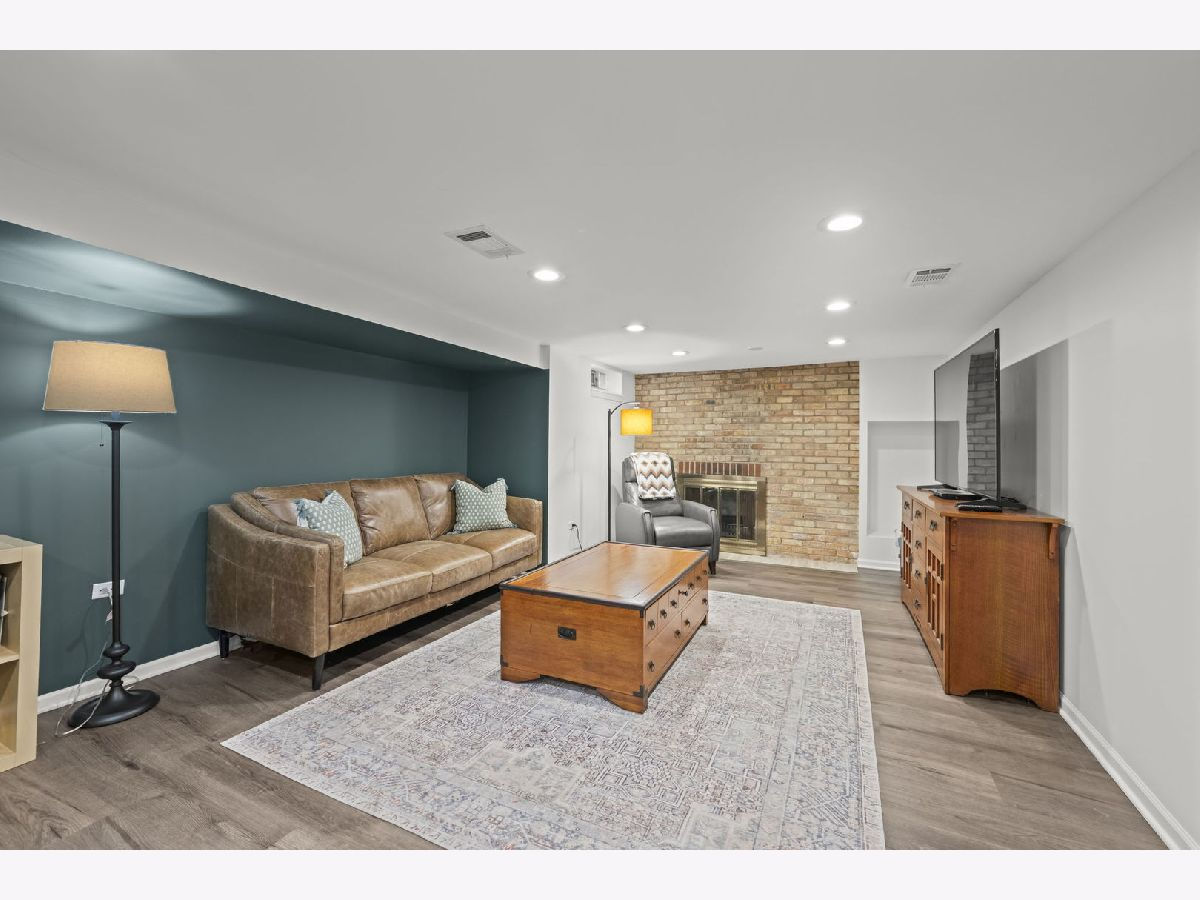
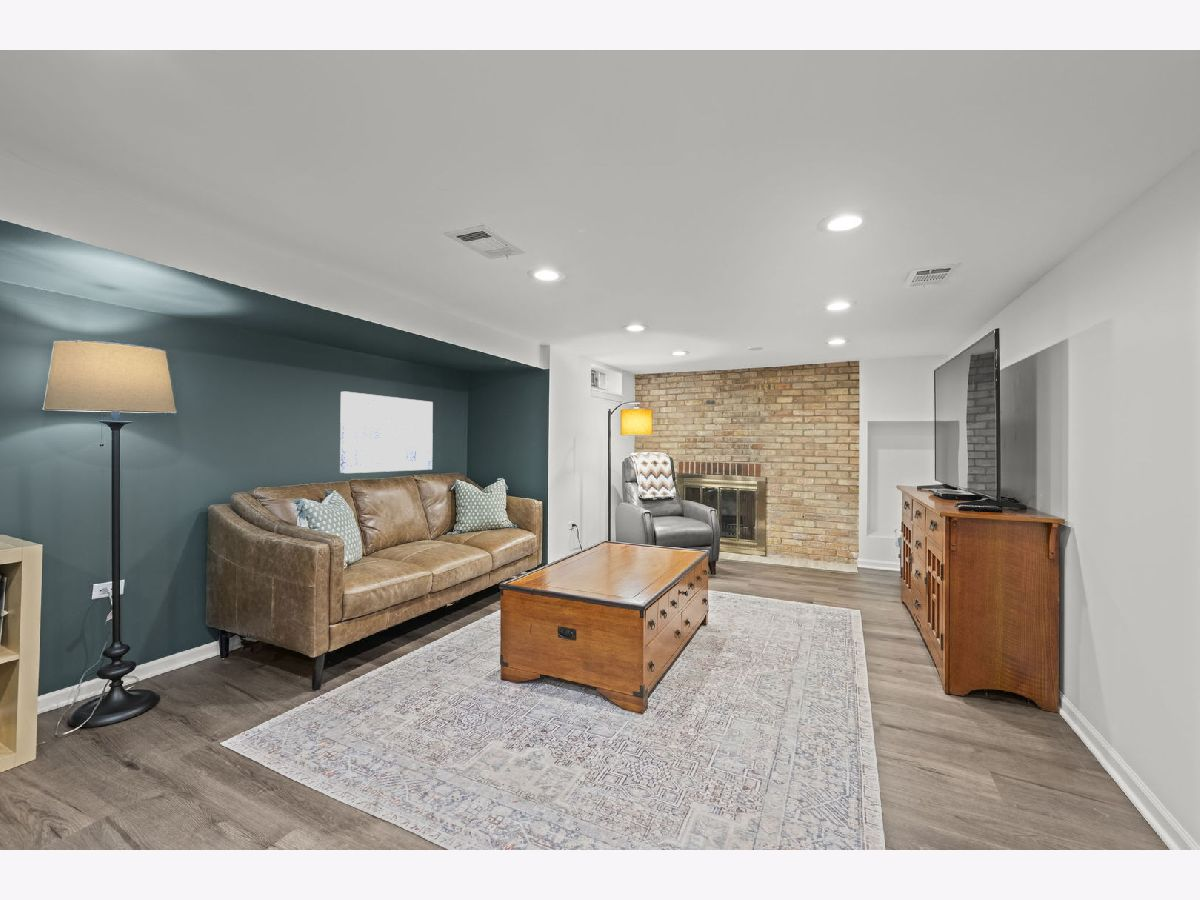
+ wall art [339,391,434,474]
